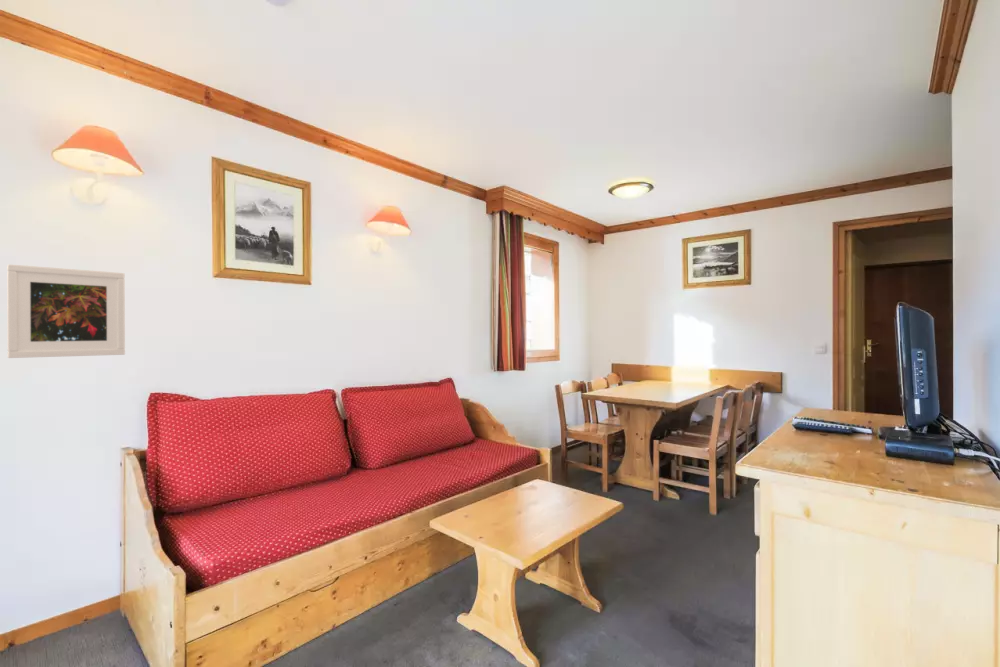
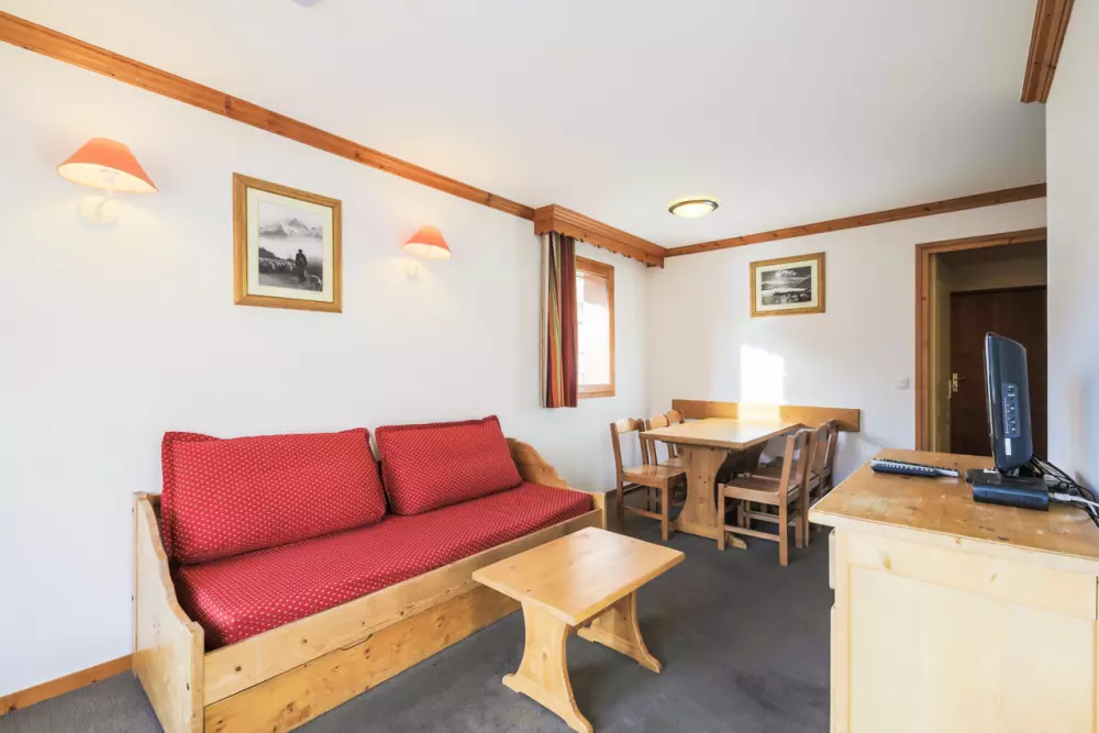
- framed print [6,263,126,359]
